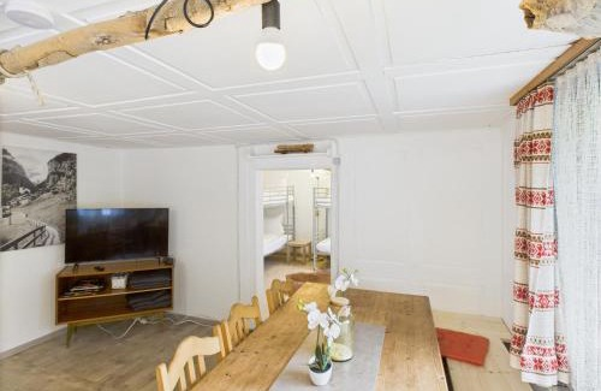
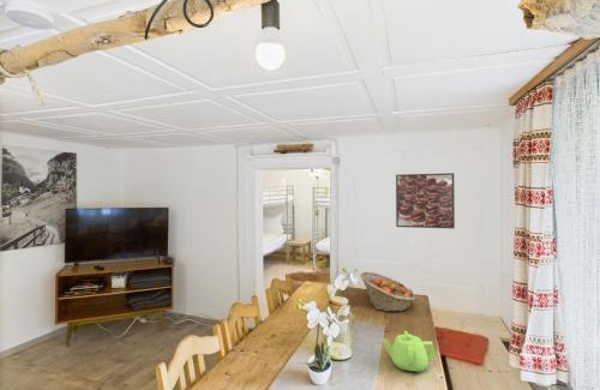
+ teapot [382,330,437,373]
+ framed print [395,172,456,229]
+ fruit basket [359,271,416,313]
